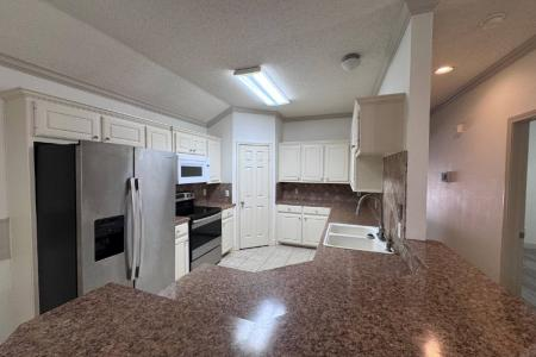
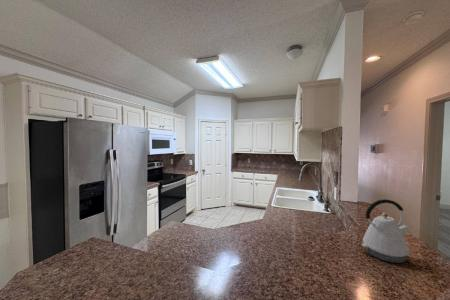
+ kettle [361,198,412,264]
